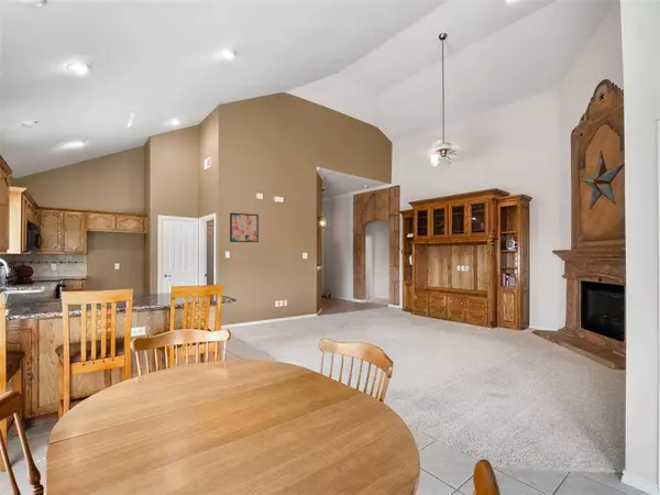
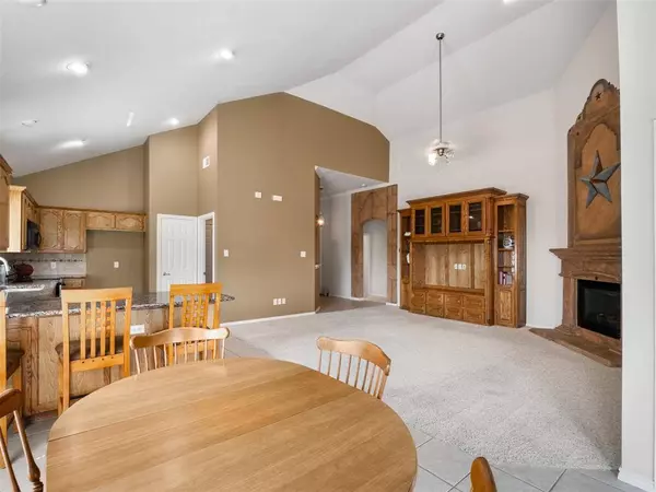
- wall art [229,212,260,243]
